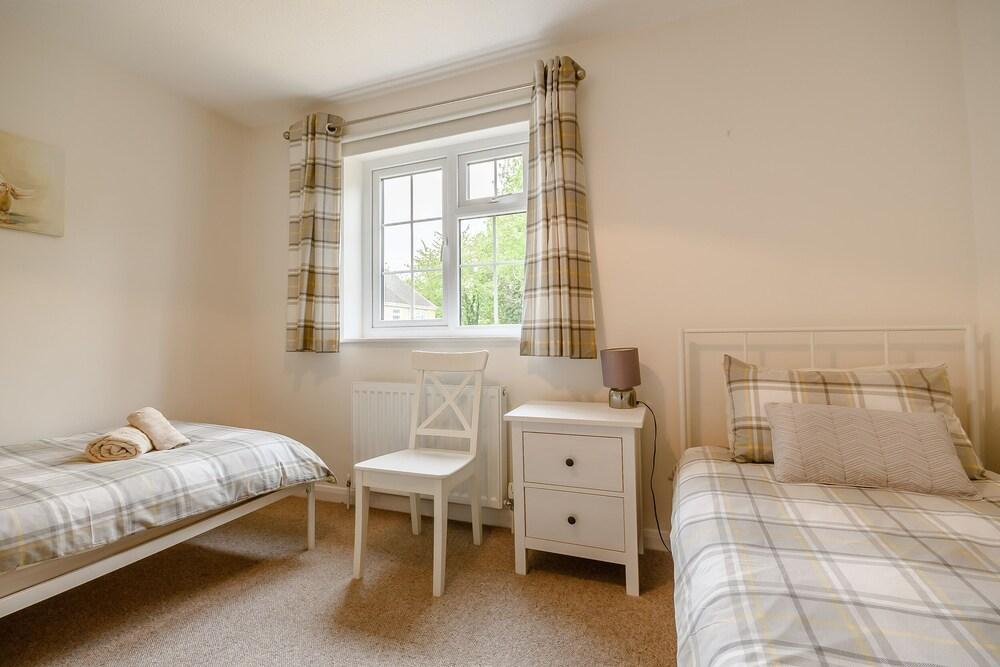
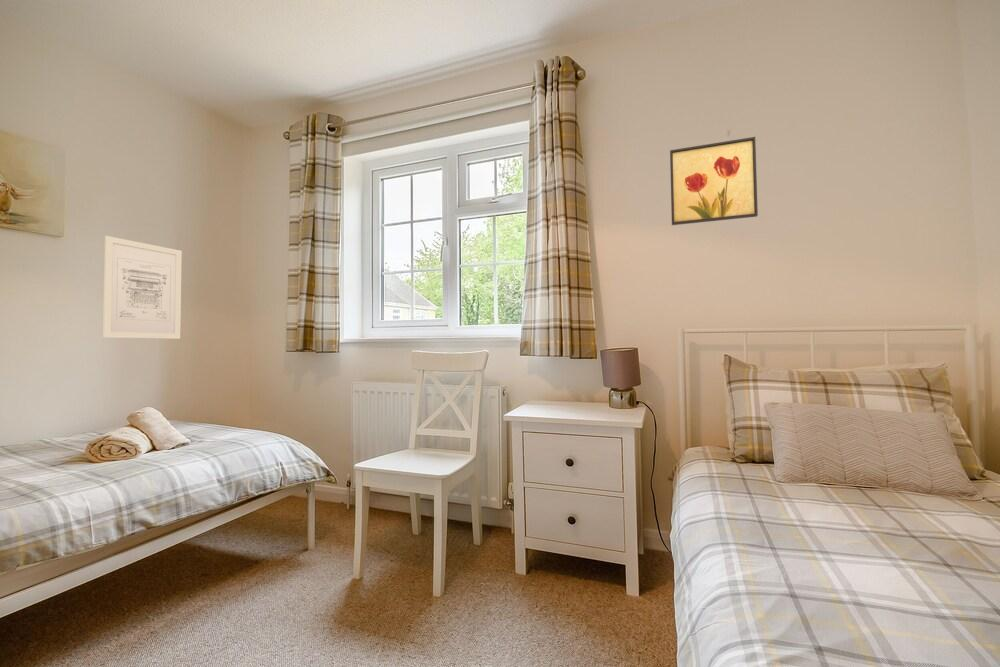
+ wall art [102,235,183,340]
+ wall art [669,136,759,226]
